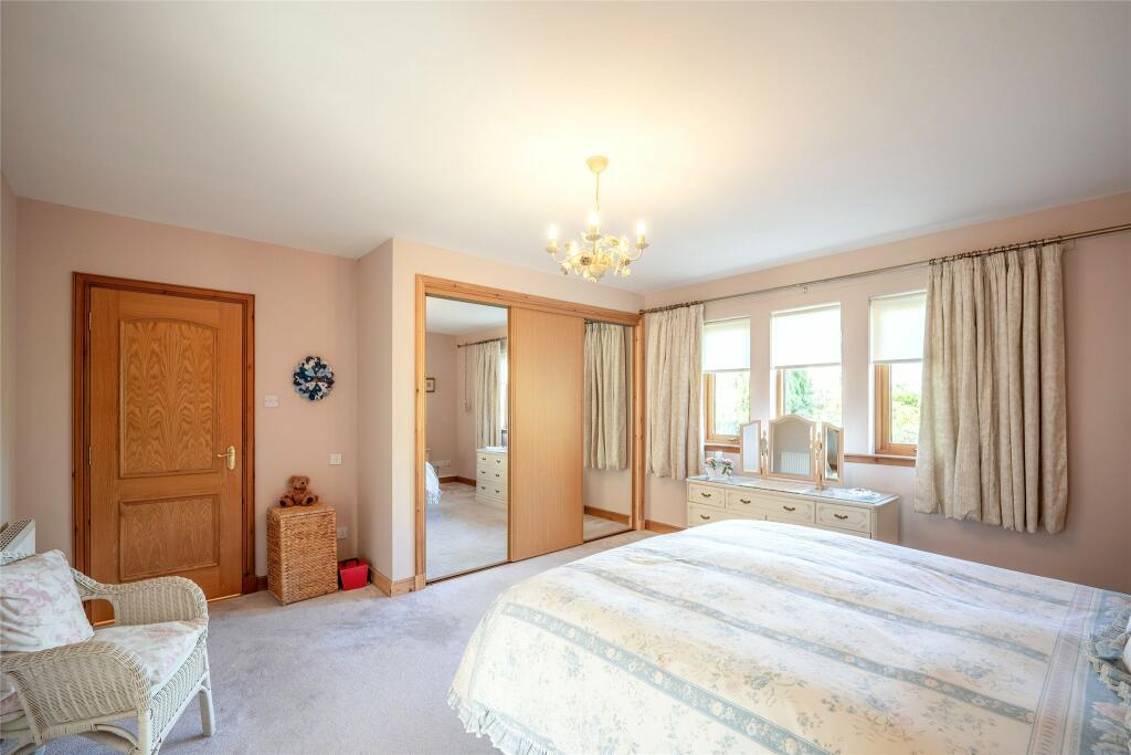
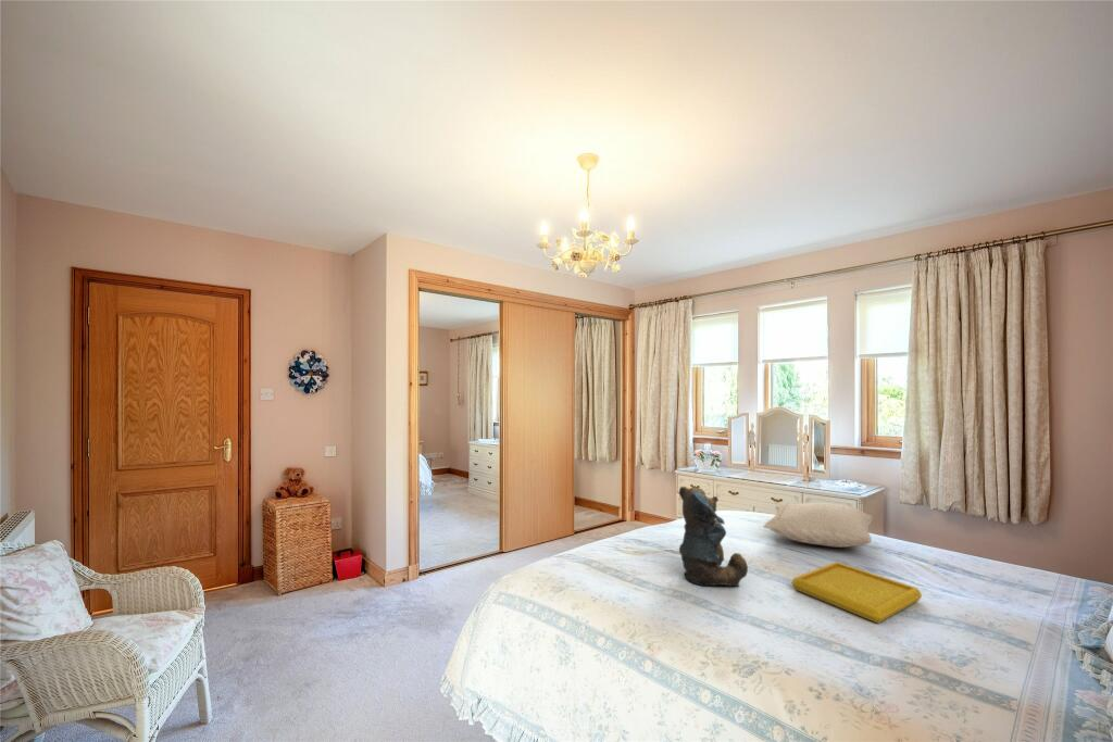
+ pillow [763,502,874,549]
+ serving tray [790,561,923,625]
+ teddy bear [678,486,749,588]
